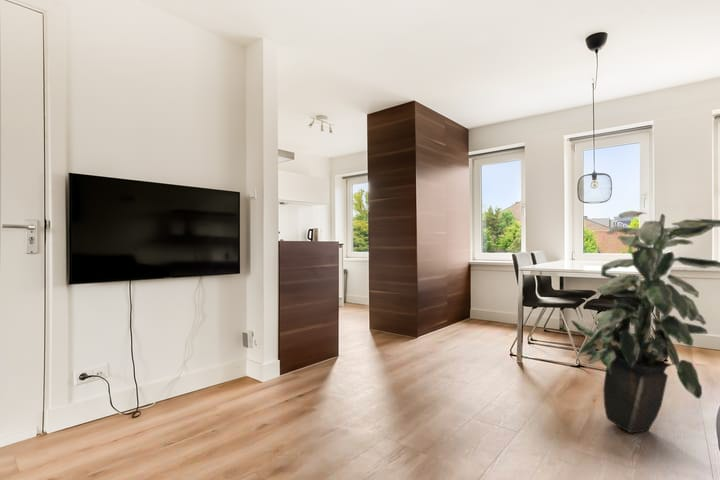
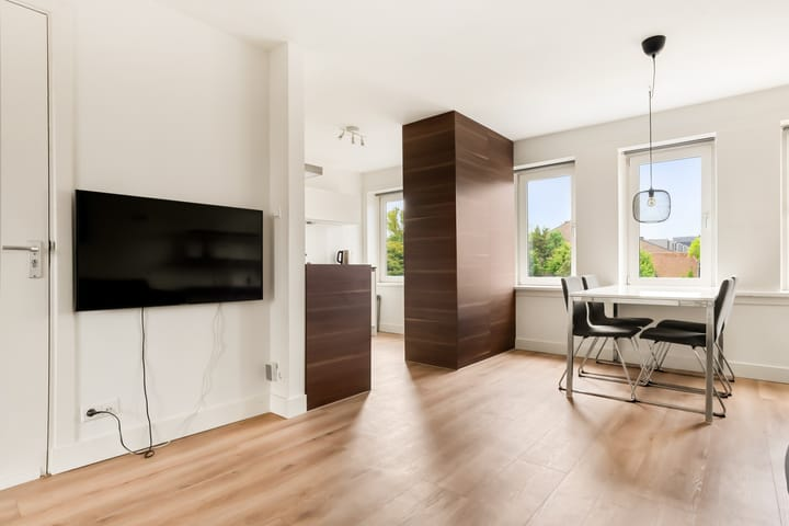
- indoor plant [570,210,720,434]
